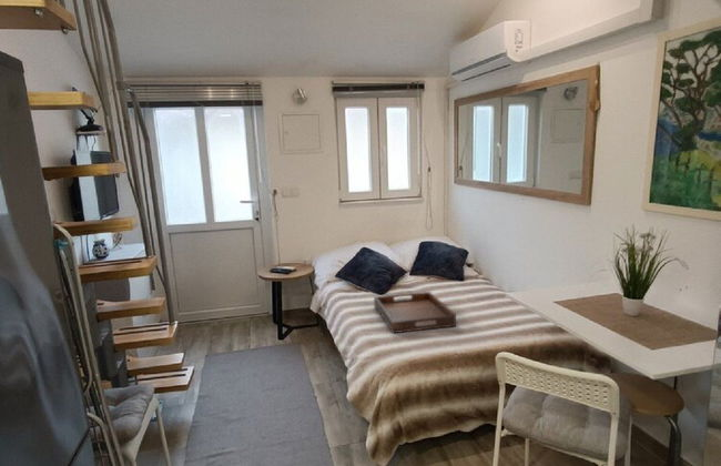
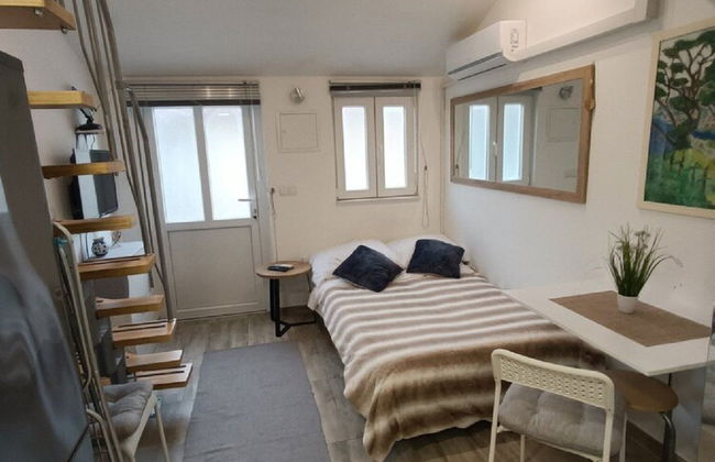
- serving tray [373,291,457,334]
